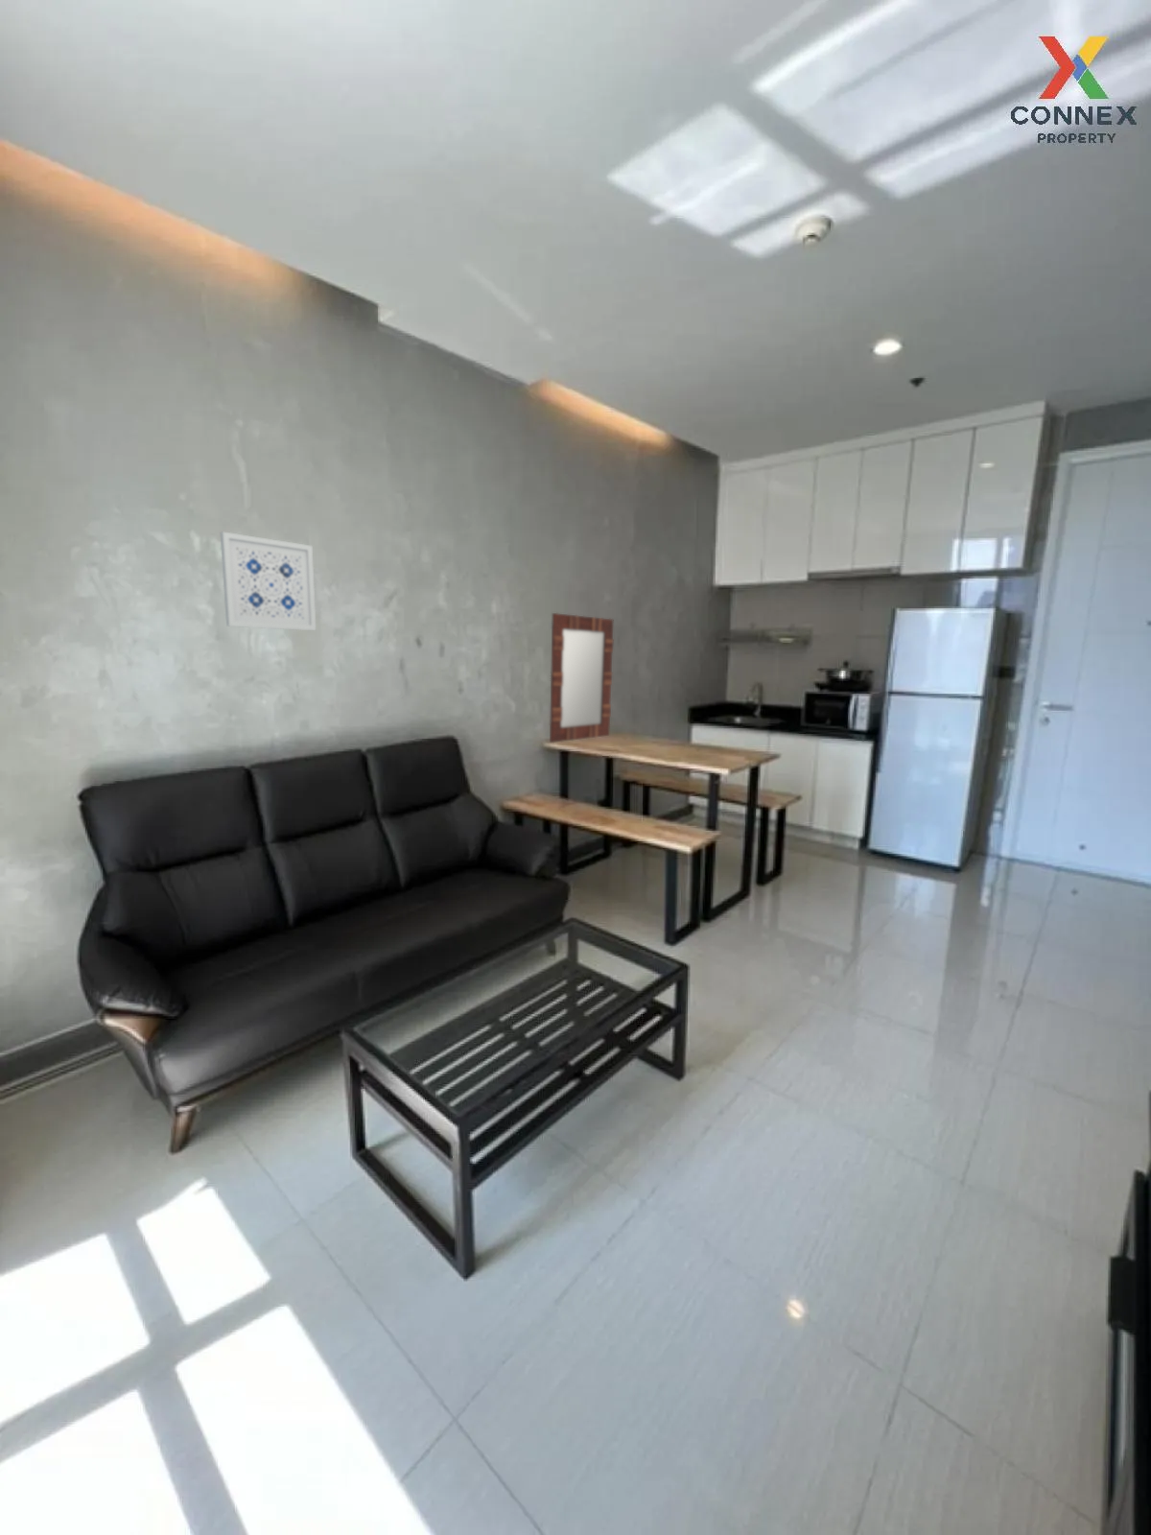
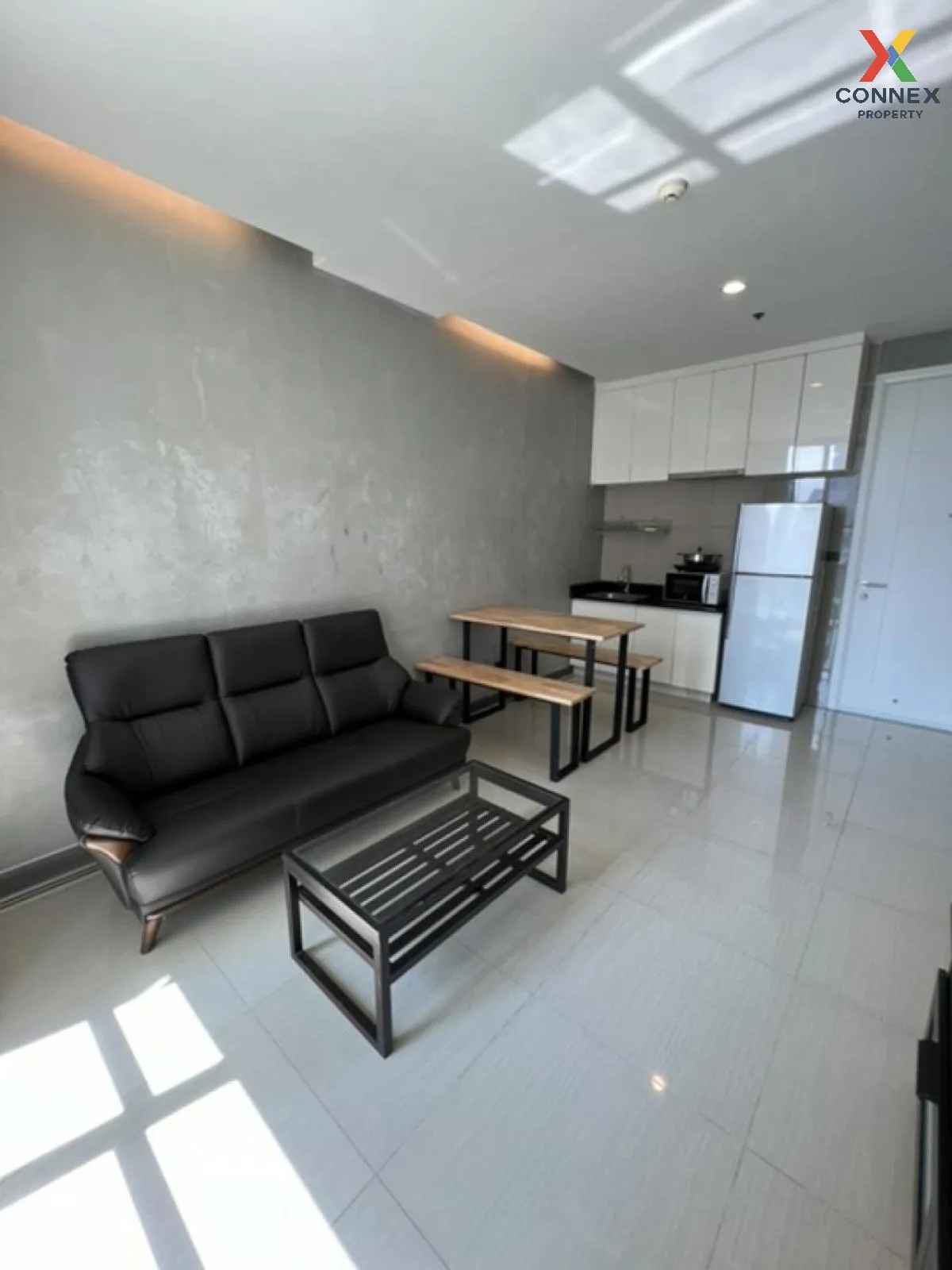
- home mirror [549,612,615,743]
- wall art [220,531,317,631]
